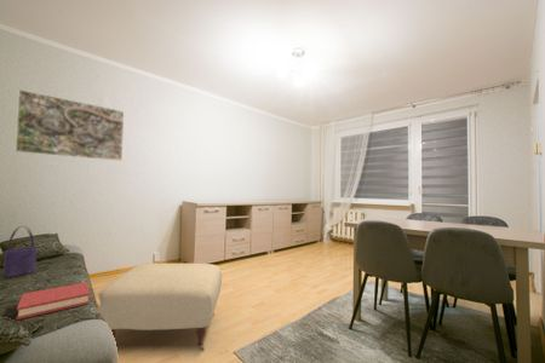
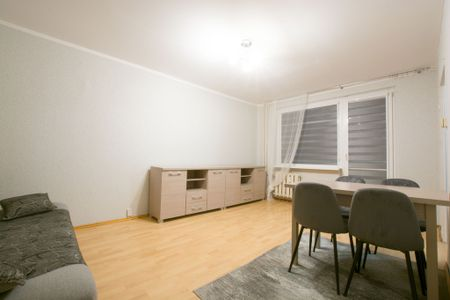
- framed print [15,88,125,162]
- tote bag [2,225,38,278]
- ottoman [92,263,223,352]
- hardback book [15,281,91,321]
